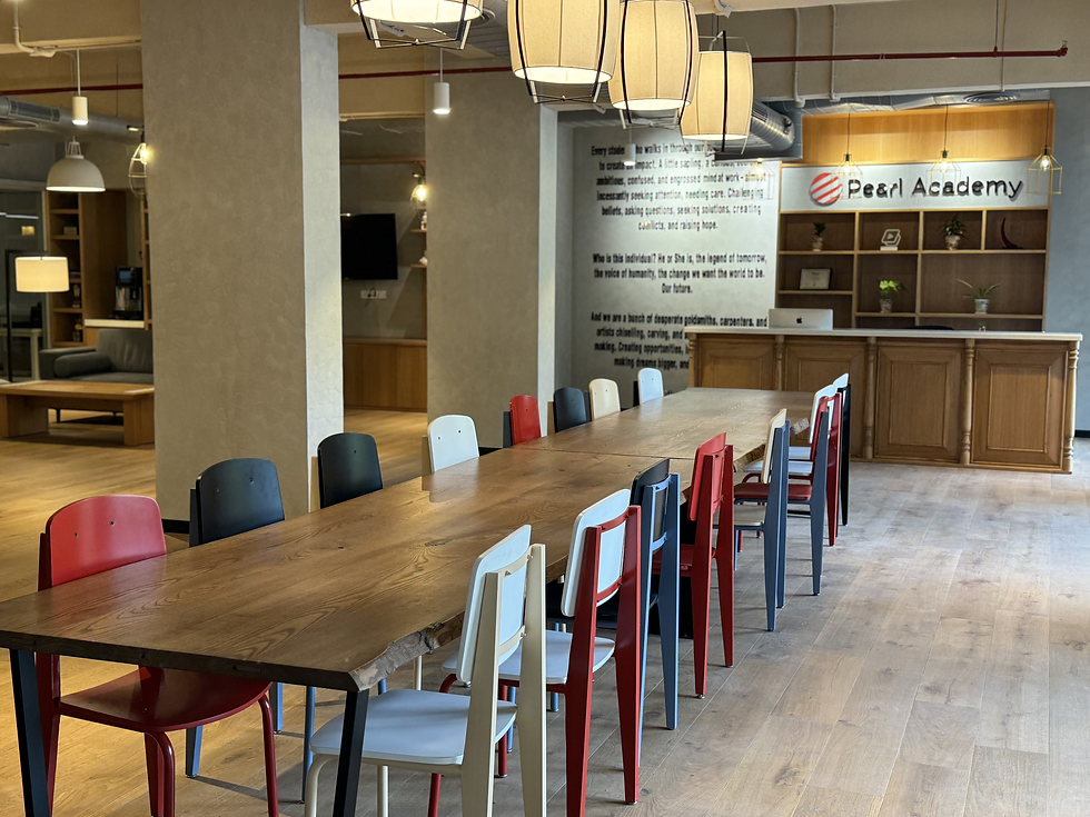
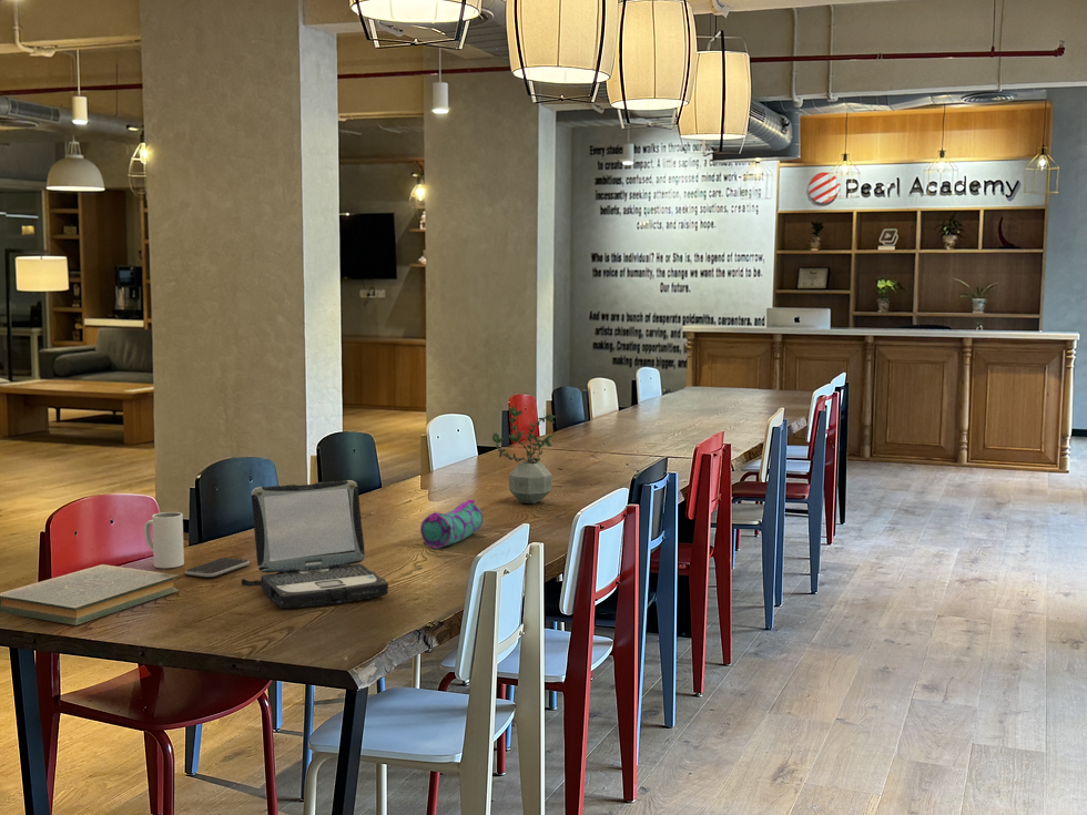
+ laptop [241,479,389,609]
+ book [0,563,181,626]
+ pencil case [419,498,484,550]
+ smartphone [184,557,251,578]
+ mug [143,511,185,569]
+ potted plant [491,405,556,505]
